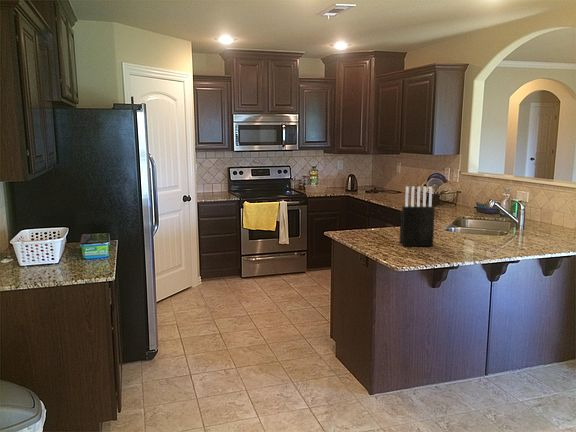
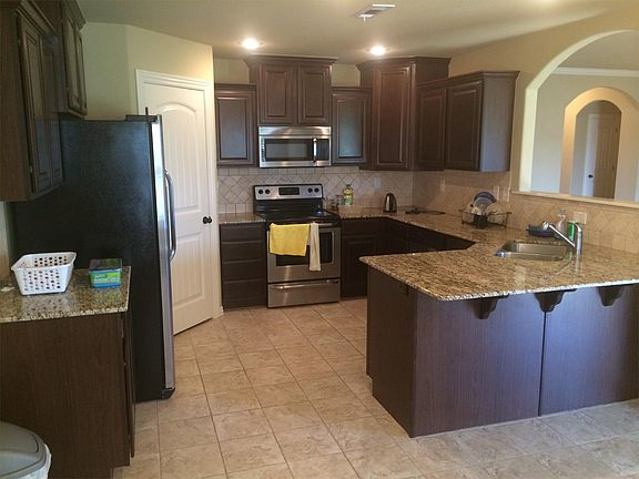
- knife block [399,185,436,247]
